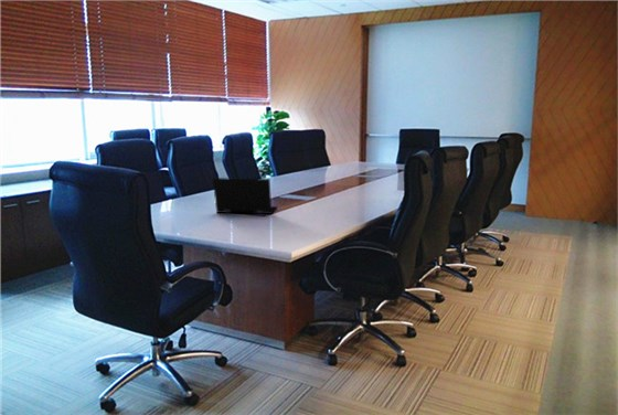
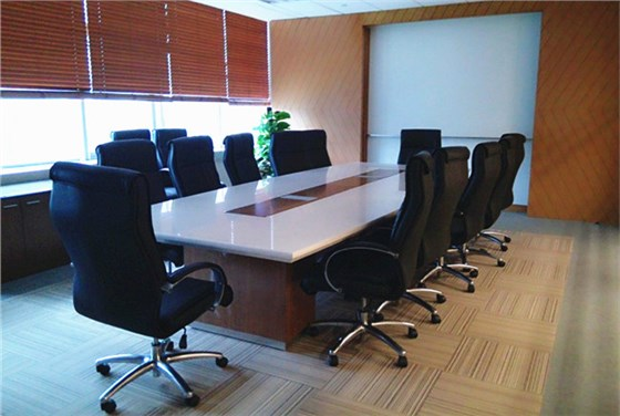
- laptop [212,177,278,215]
